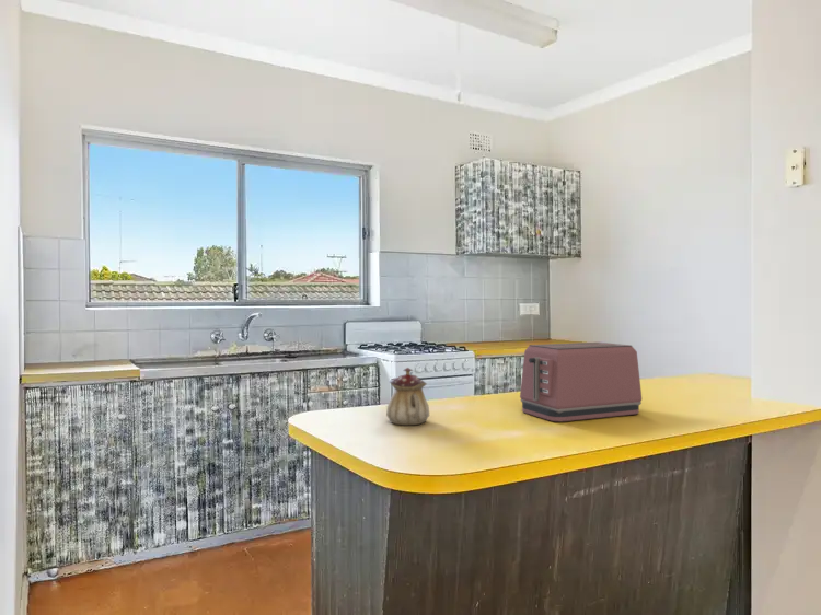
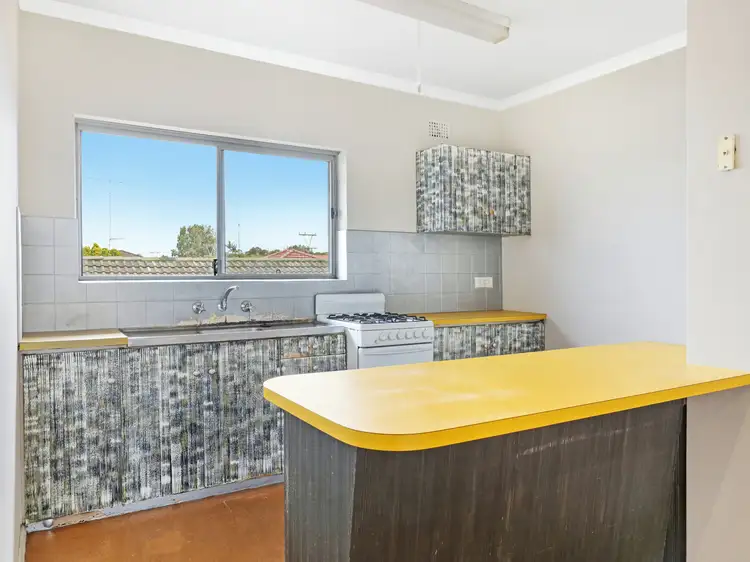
- toaster [519,341,643,422]
- teapot [385,367,430,426]
